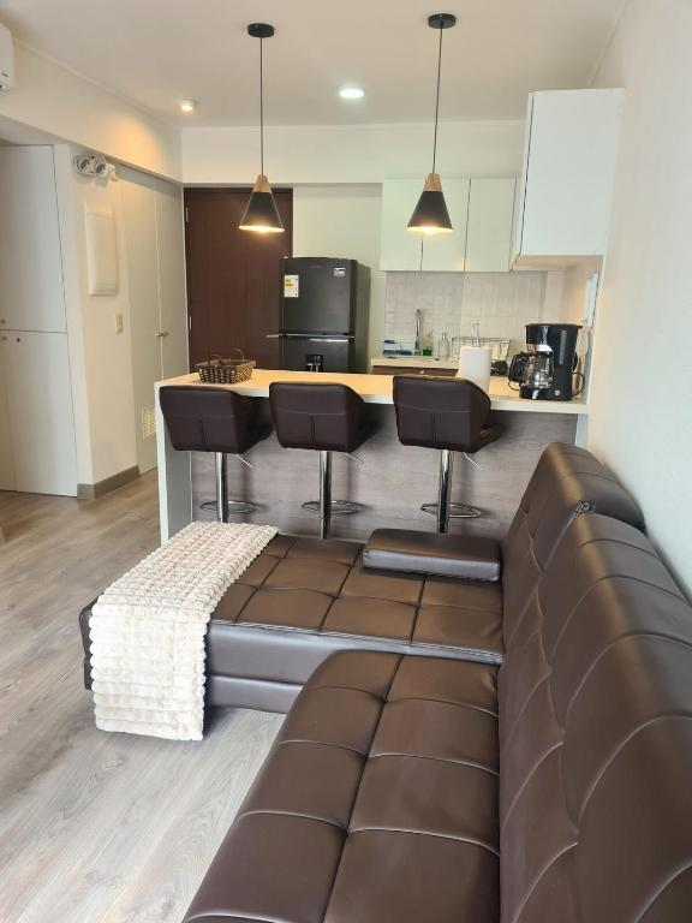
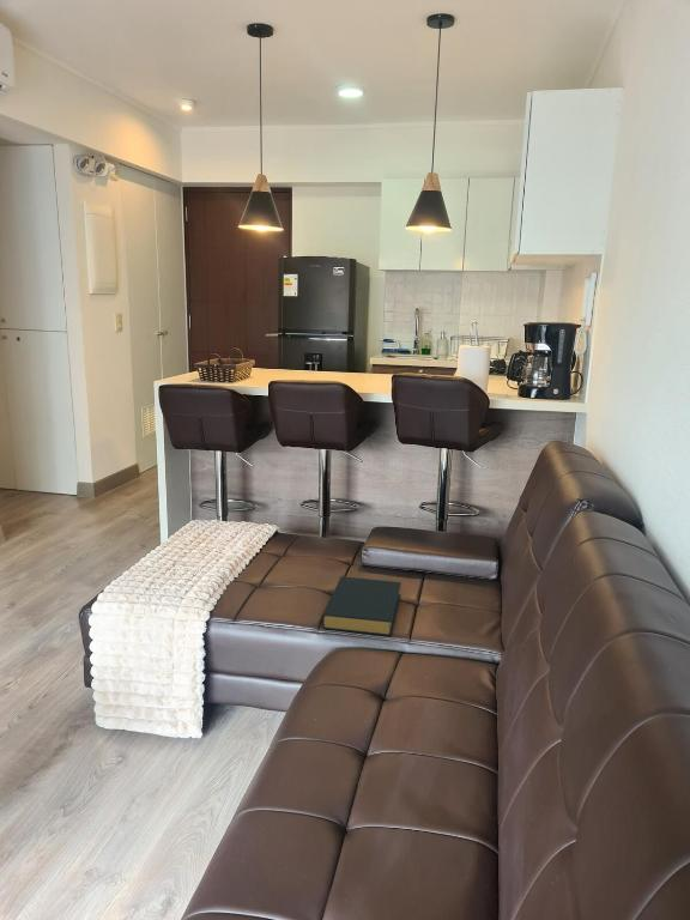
+ hardback book [321,575,402,637]
